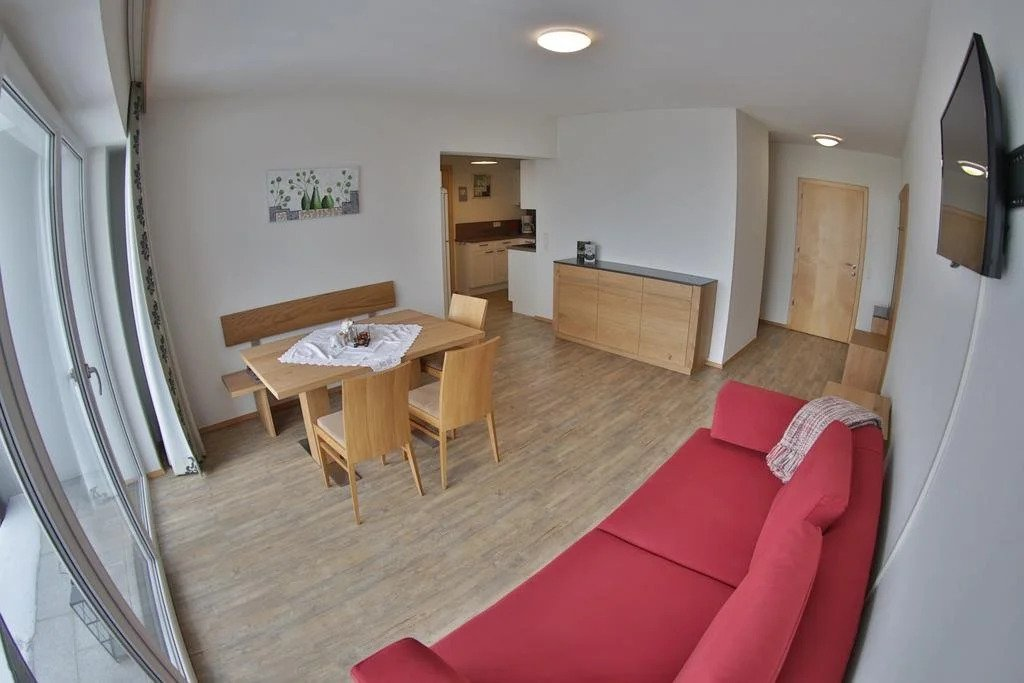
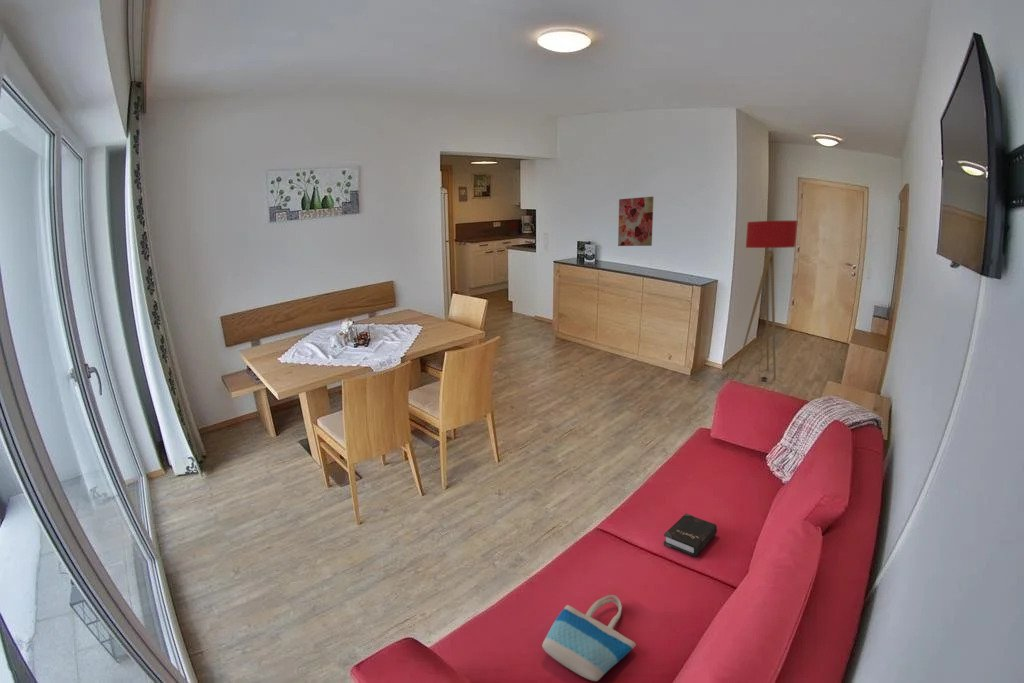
+ floor lamp [735,220,799,382]
+ hardback book [663,512,718,558]
+ tote bag [541,594,637,682]
+ wall art [617,196,655,247]
